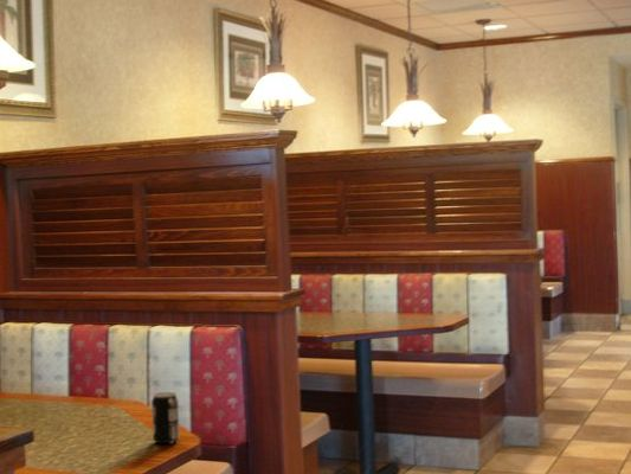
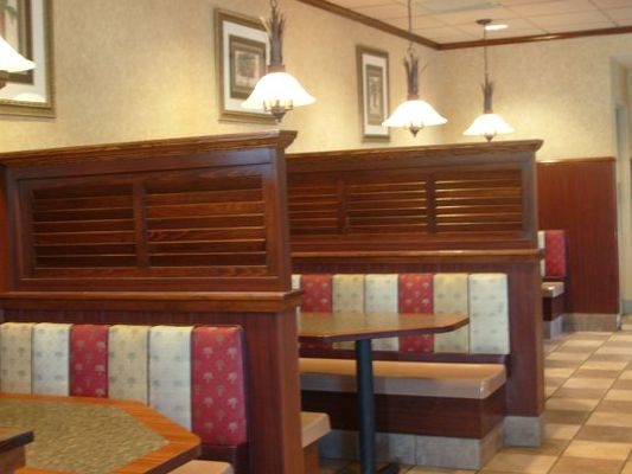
- beverage can [150,391,180,444]
